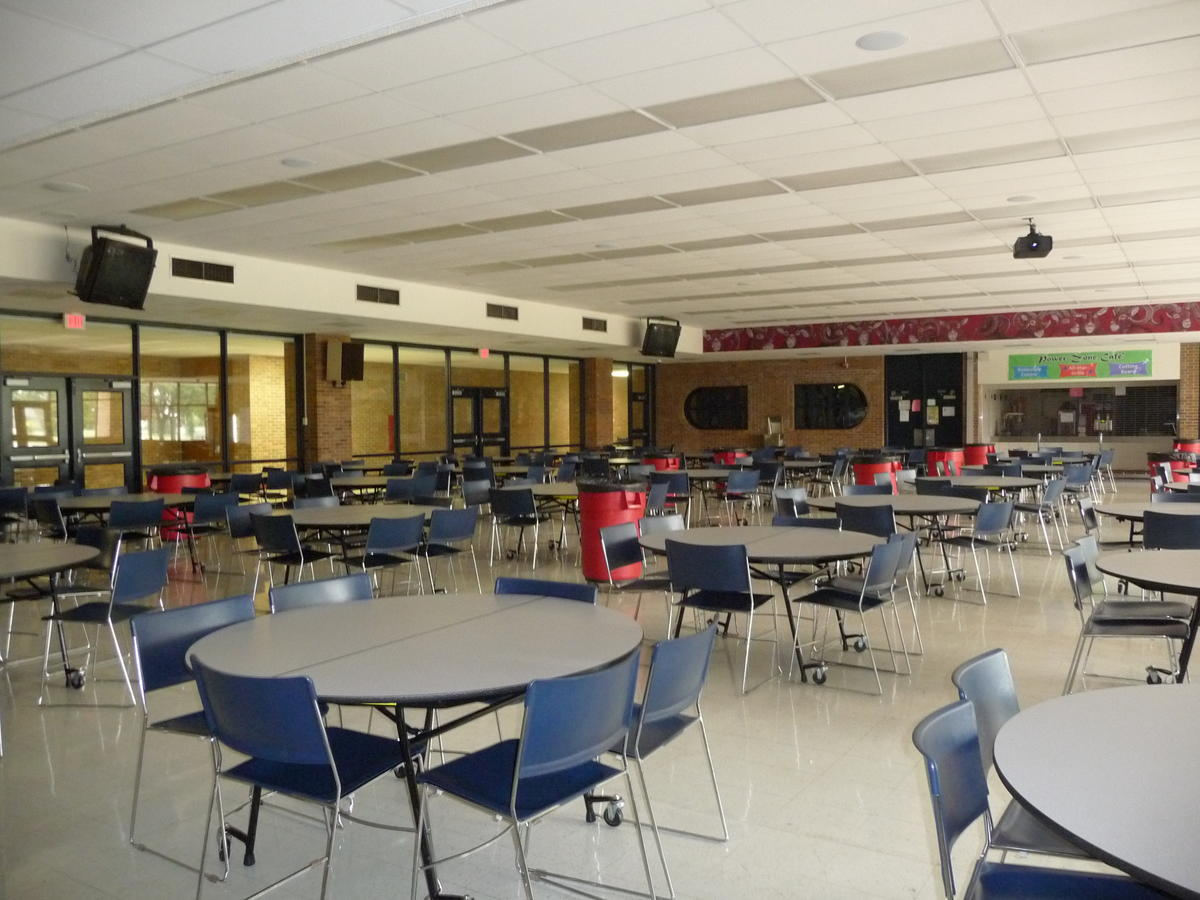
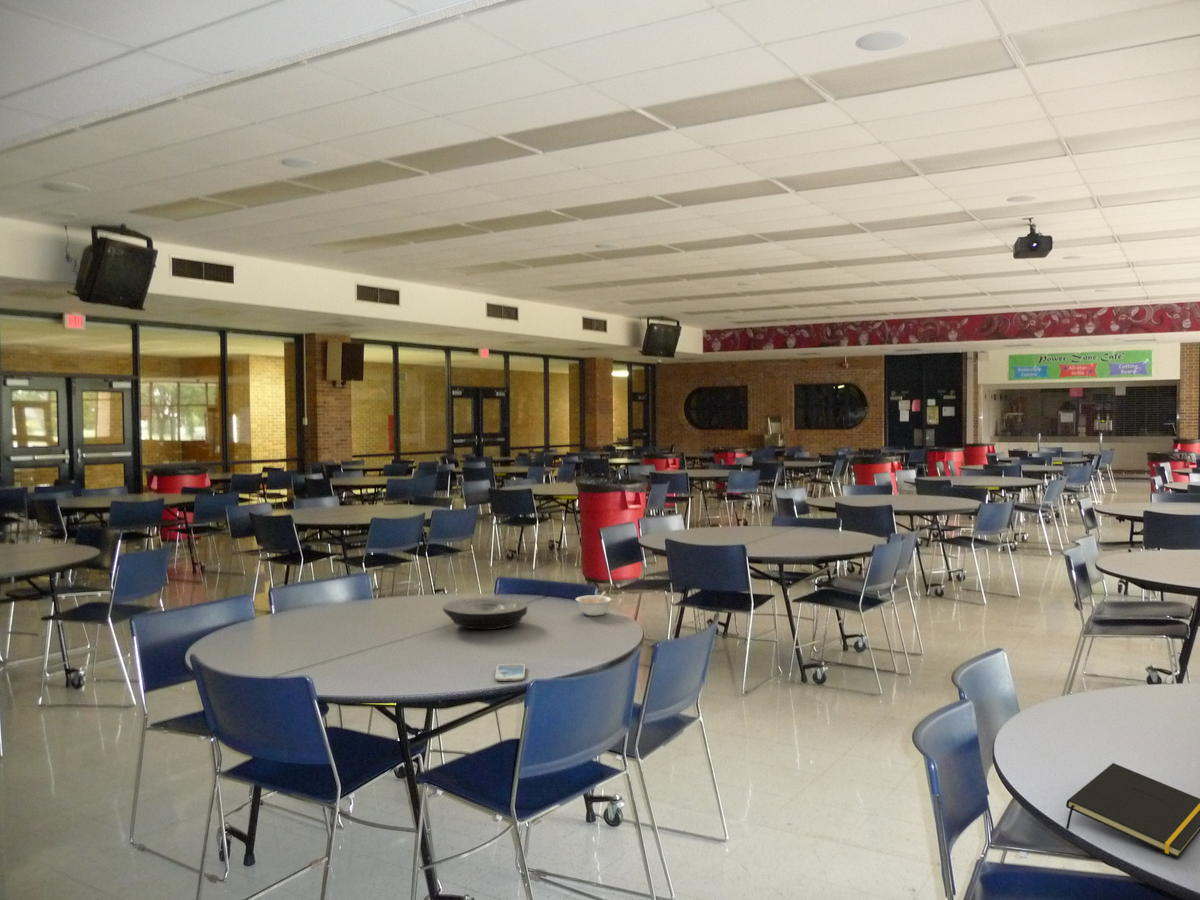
+ smartphone [494,663,526,682]
+ notepad [1065,762,1200,859]
+ plate [442,597,528,630]
+ legume [575,590,613,617]
